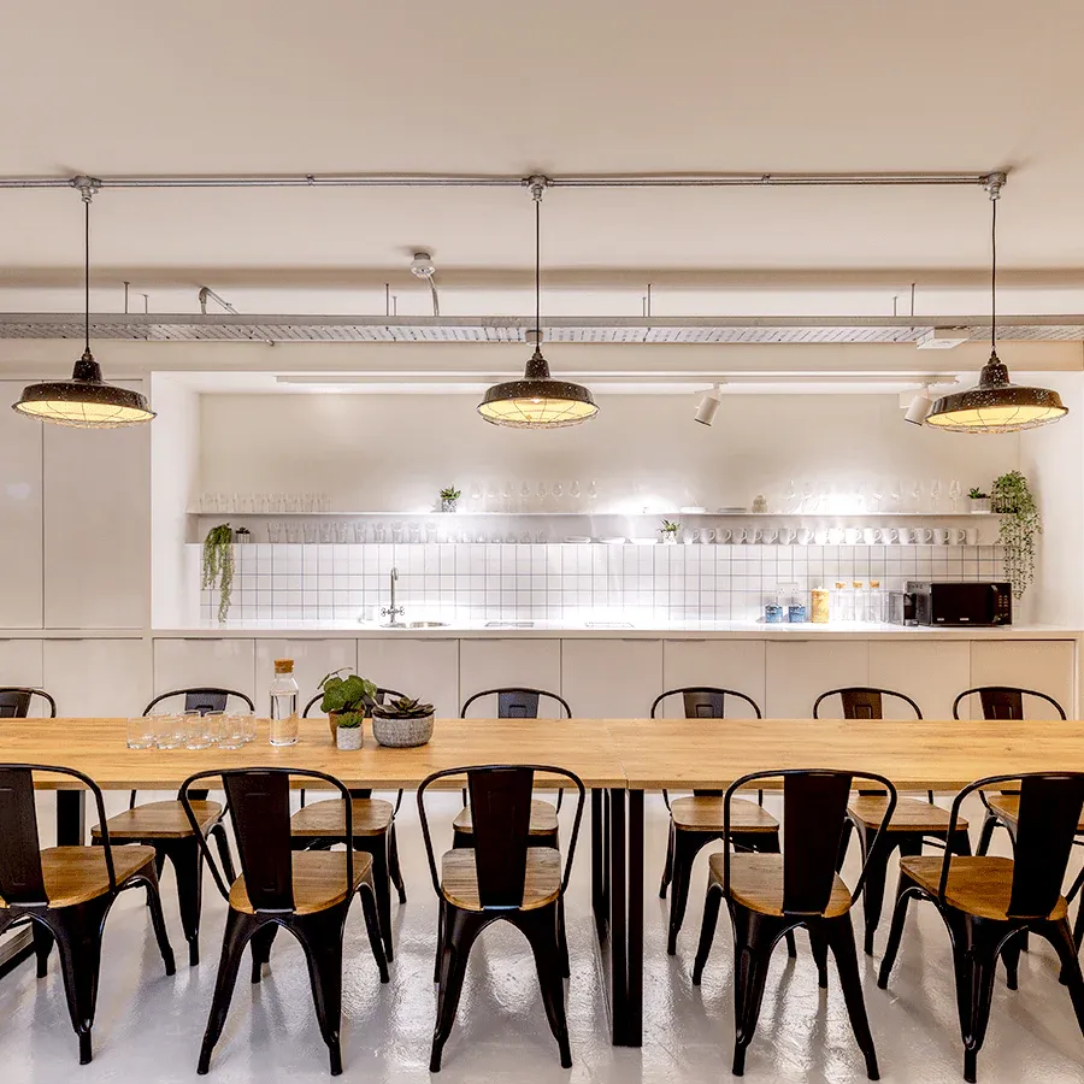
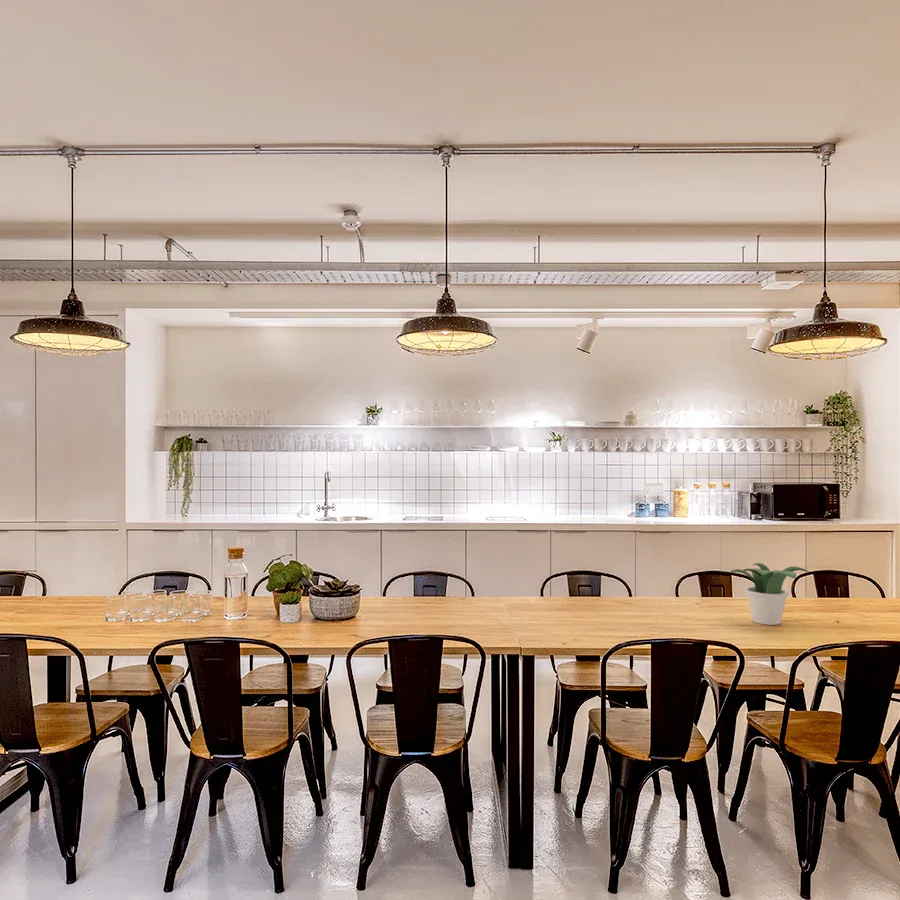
+ potted plant [728,562,810,626]
